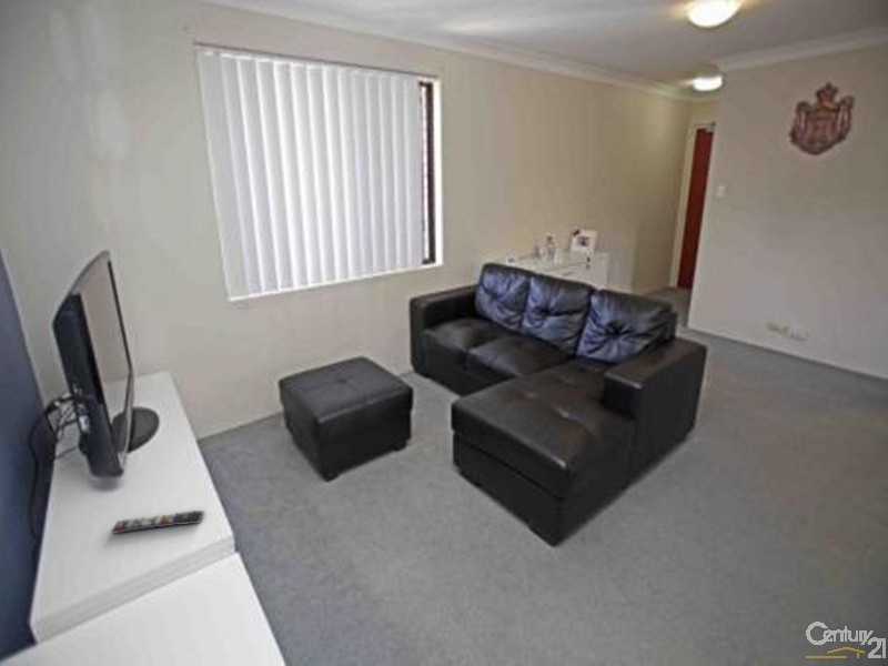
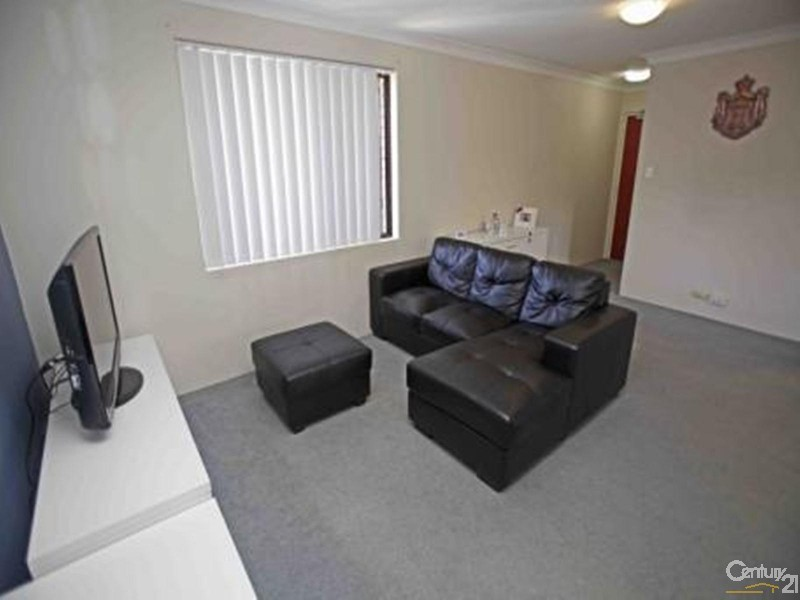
- remote control [110,509,205,535]
